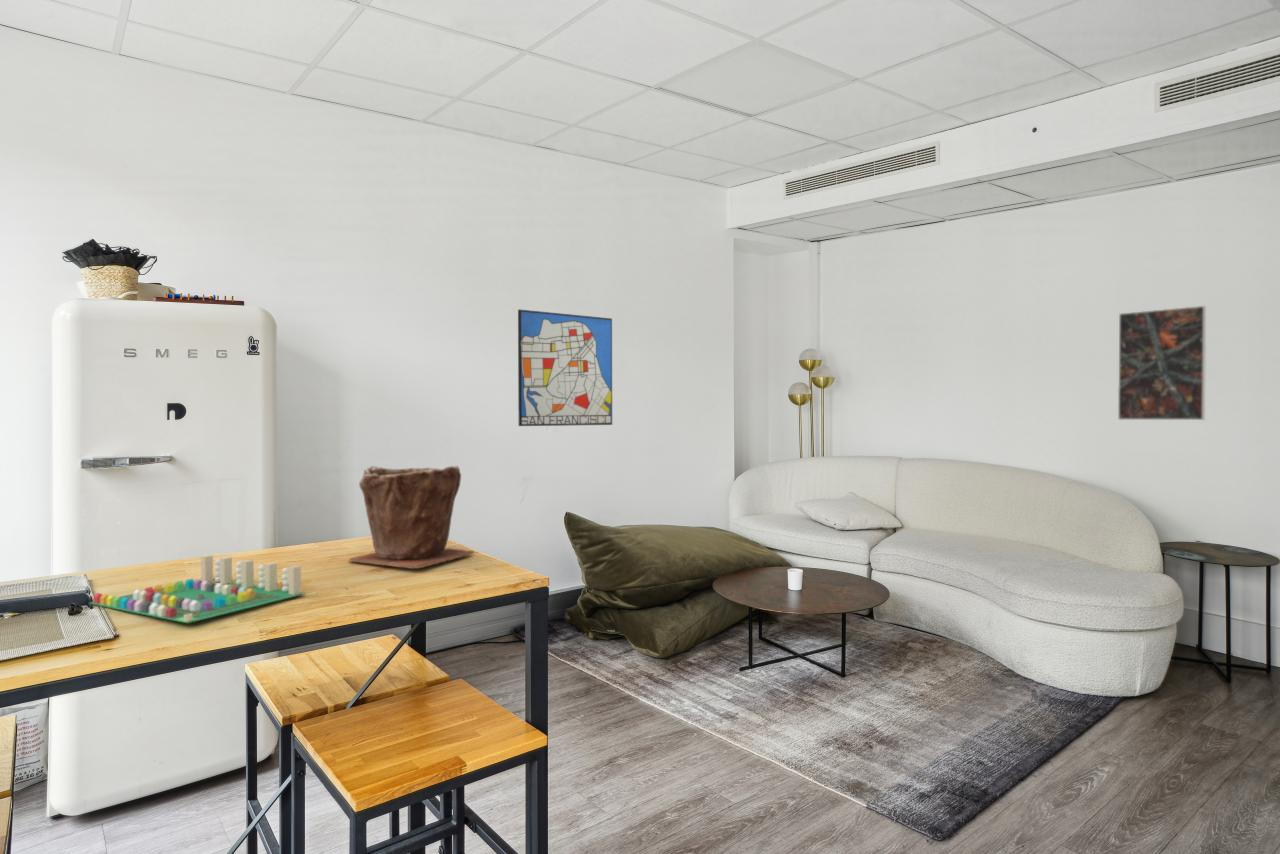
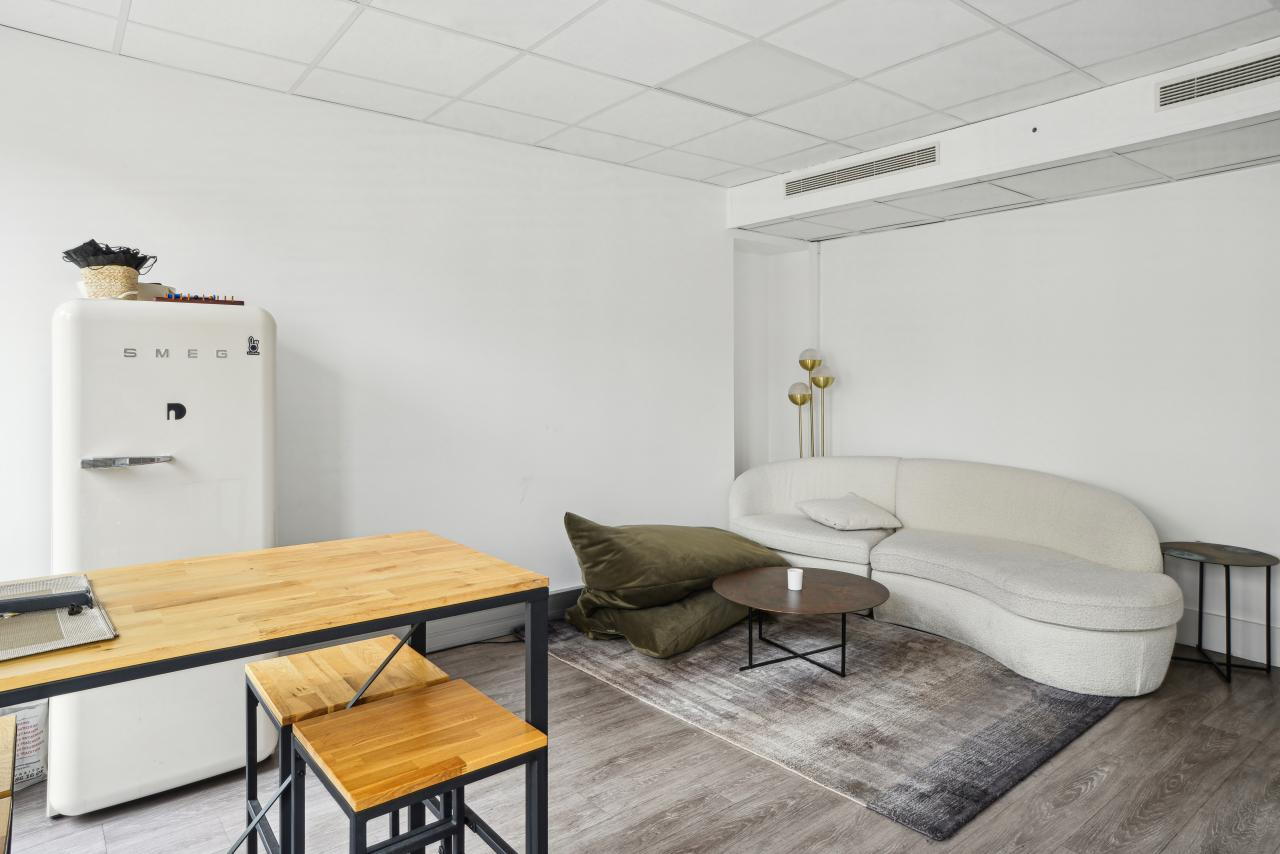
- board game [88,554,306,624]
- wall art [517,308,613,427]
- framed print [1117,305,1207,421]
- plant pot [347,465,476,570]
